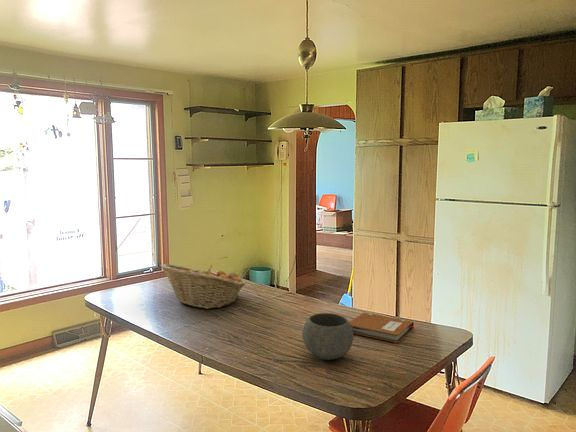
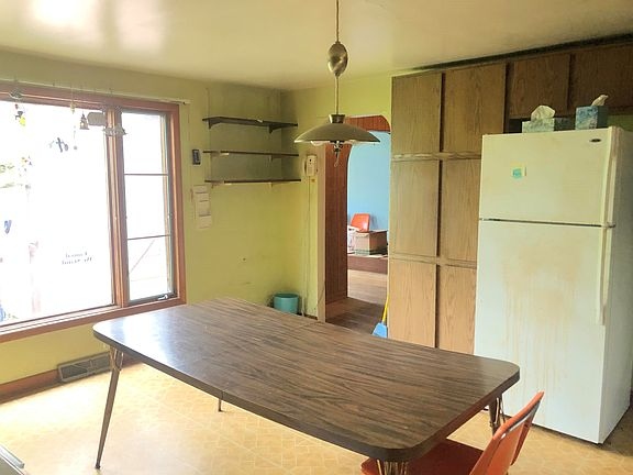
- bowl [301,312,354,361]
- fruit basket [160,263,247,310]
- notebook [349,312,416,344]
